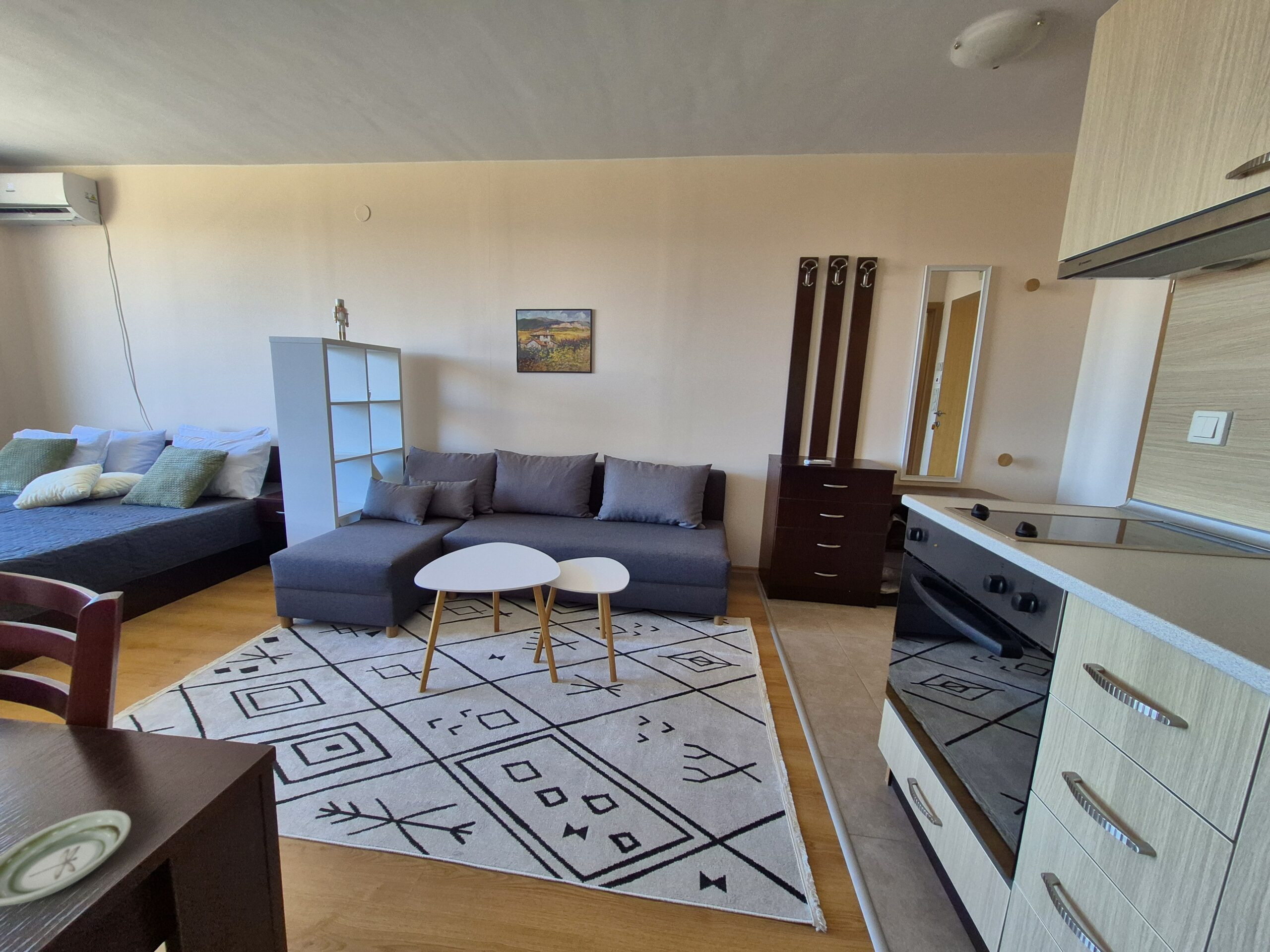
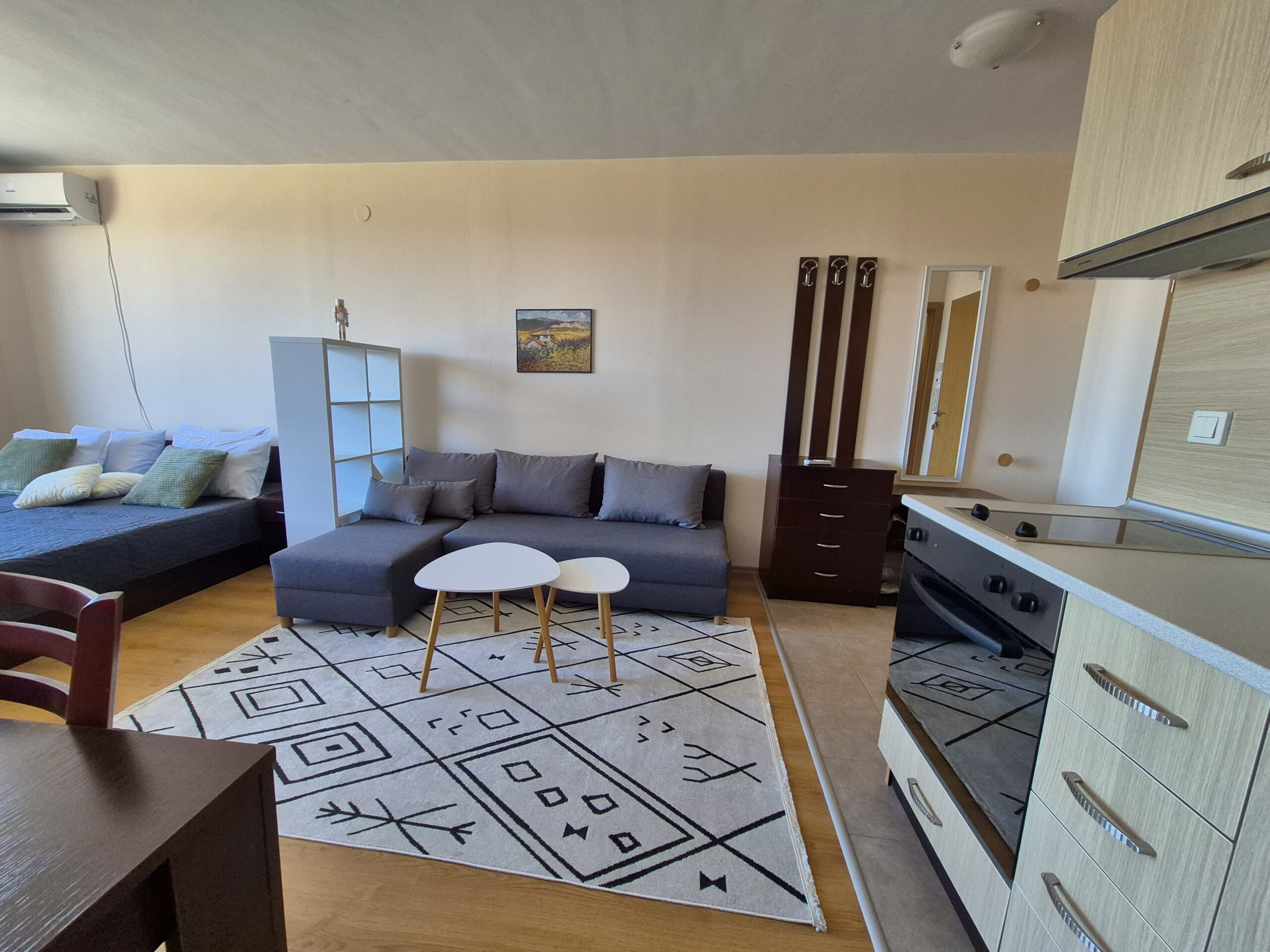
- saucer [0,809,131,907]
